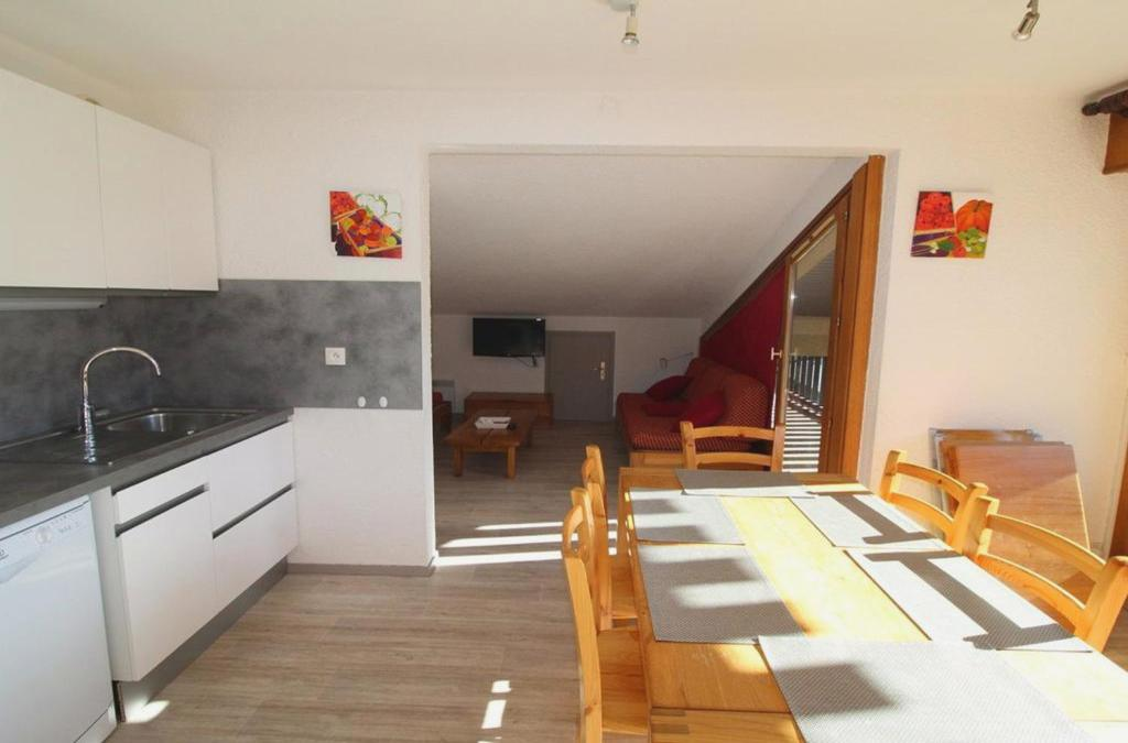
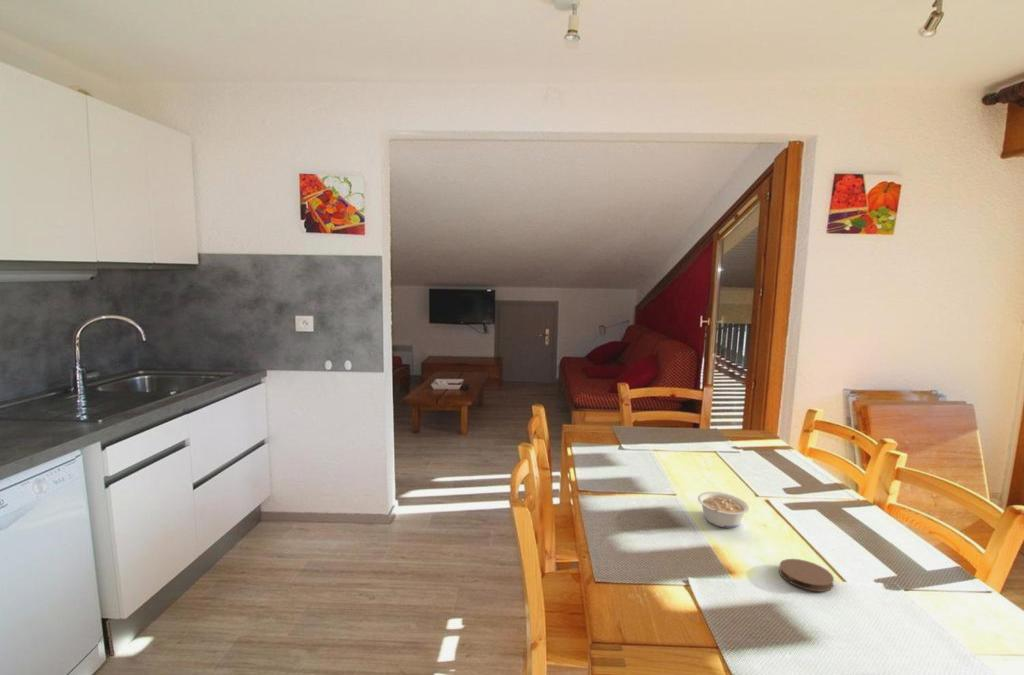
+ legume [697,491,750,529]
+ coaster [778,558,835,593]
